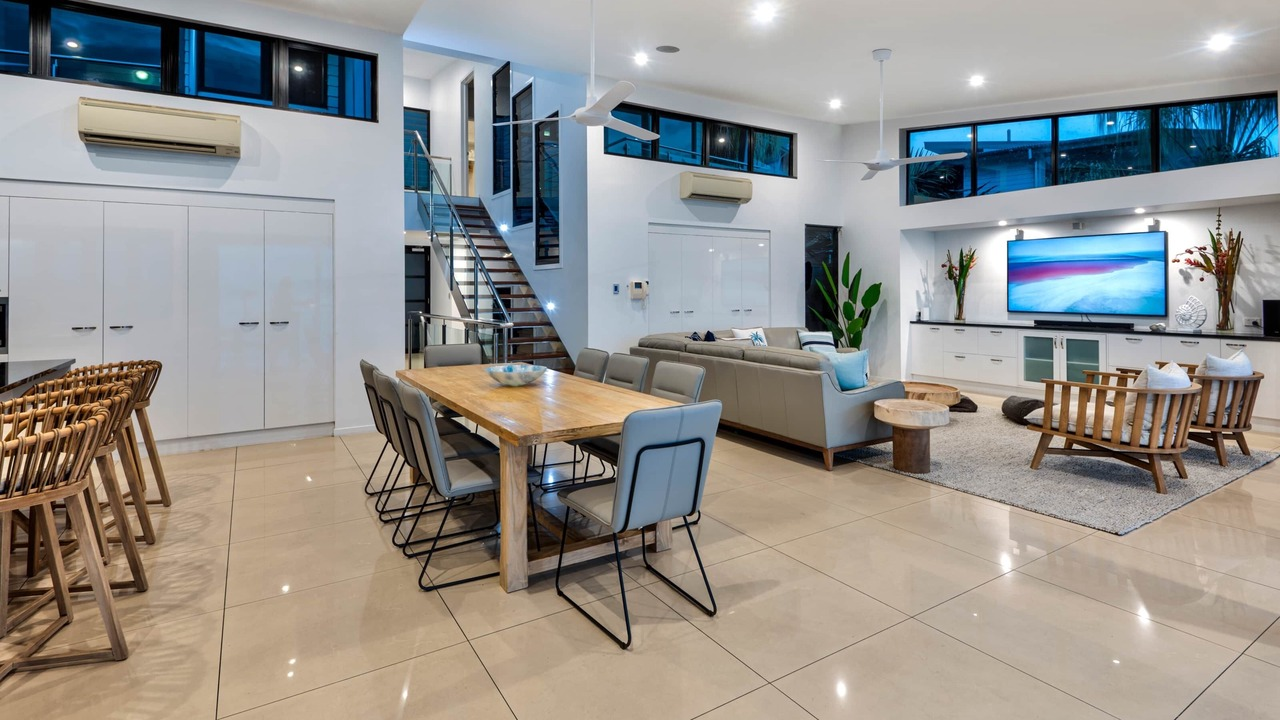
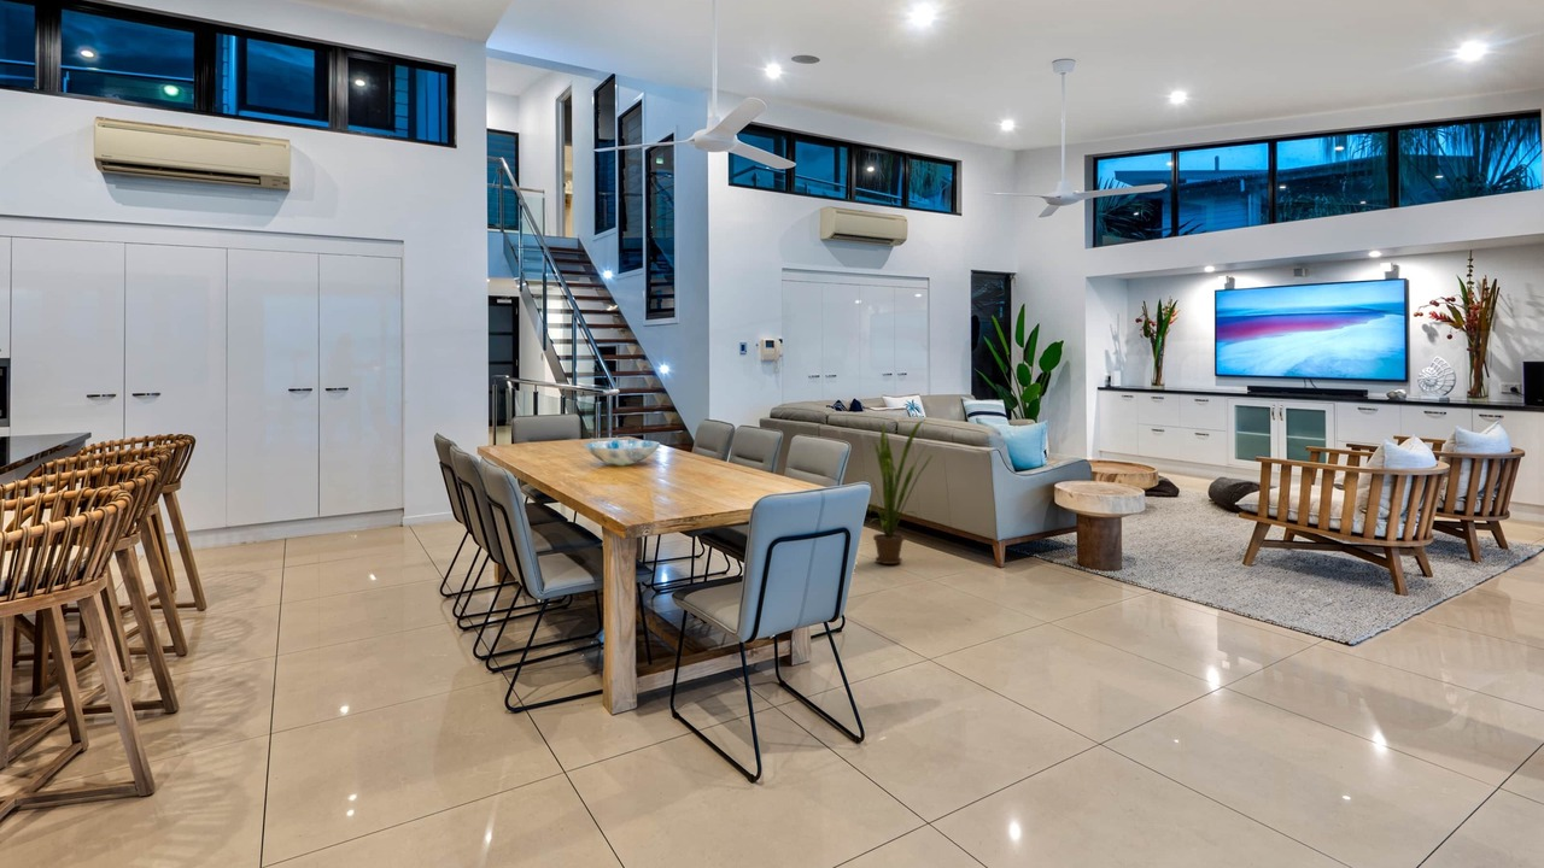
+ house plant [866,418,936,565]
